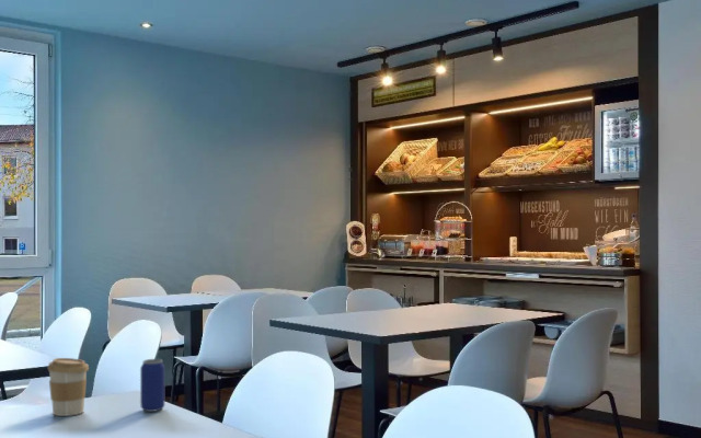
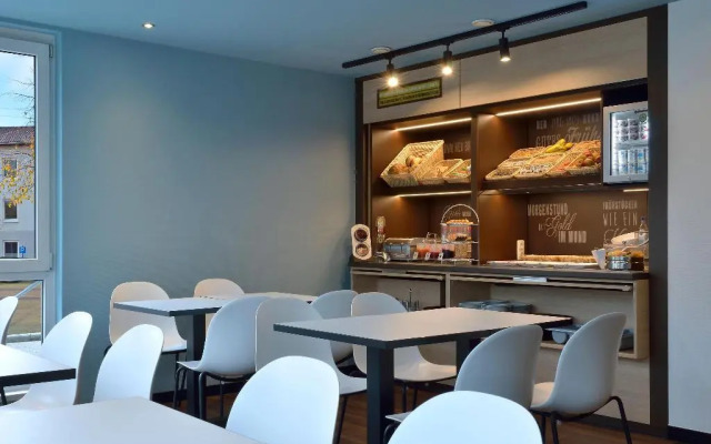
- coffee cup [47,357,90,417]
- beverage can [139,358,165,413]
